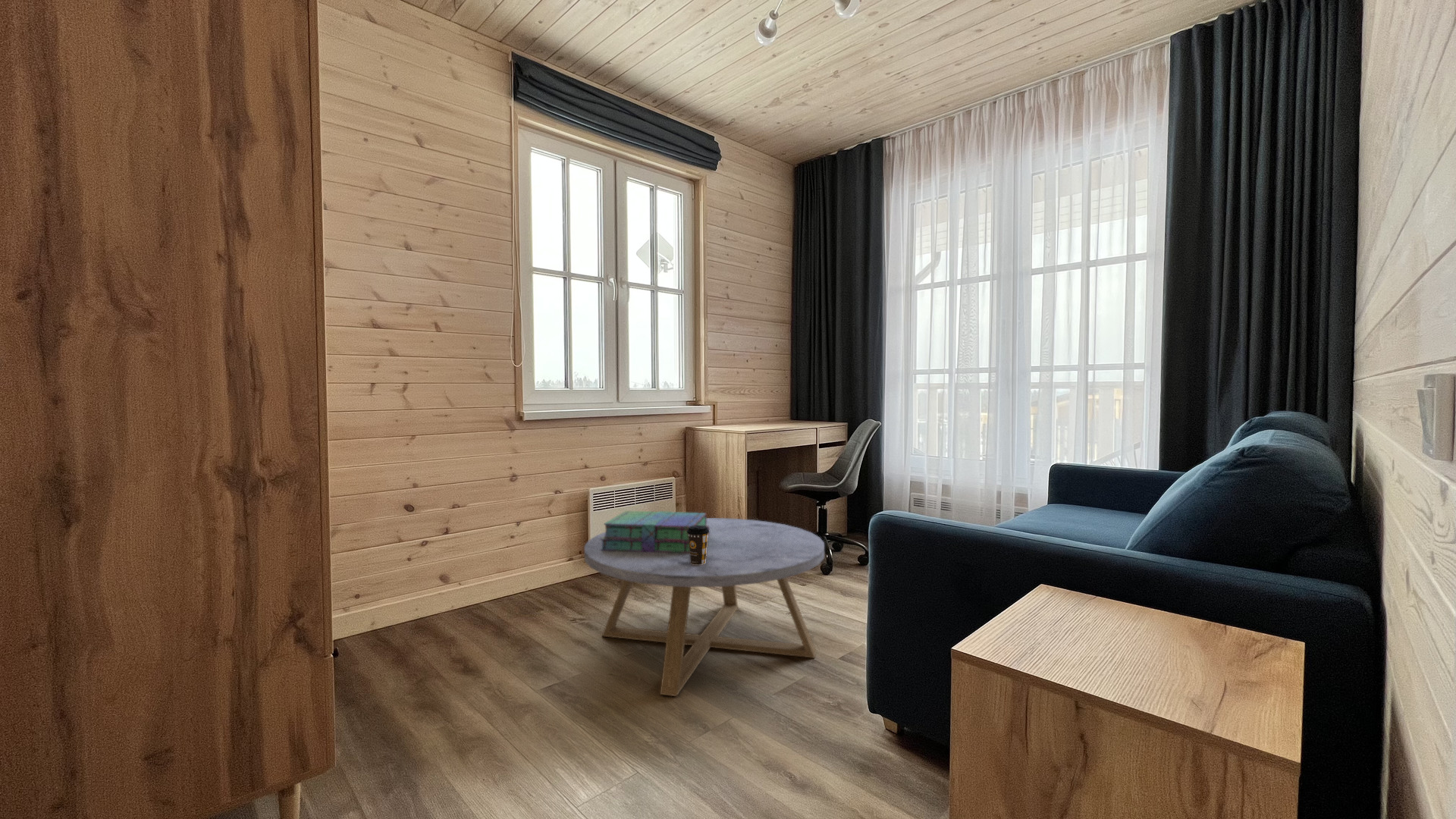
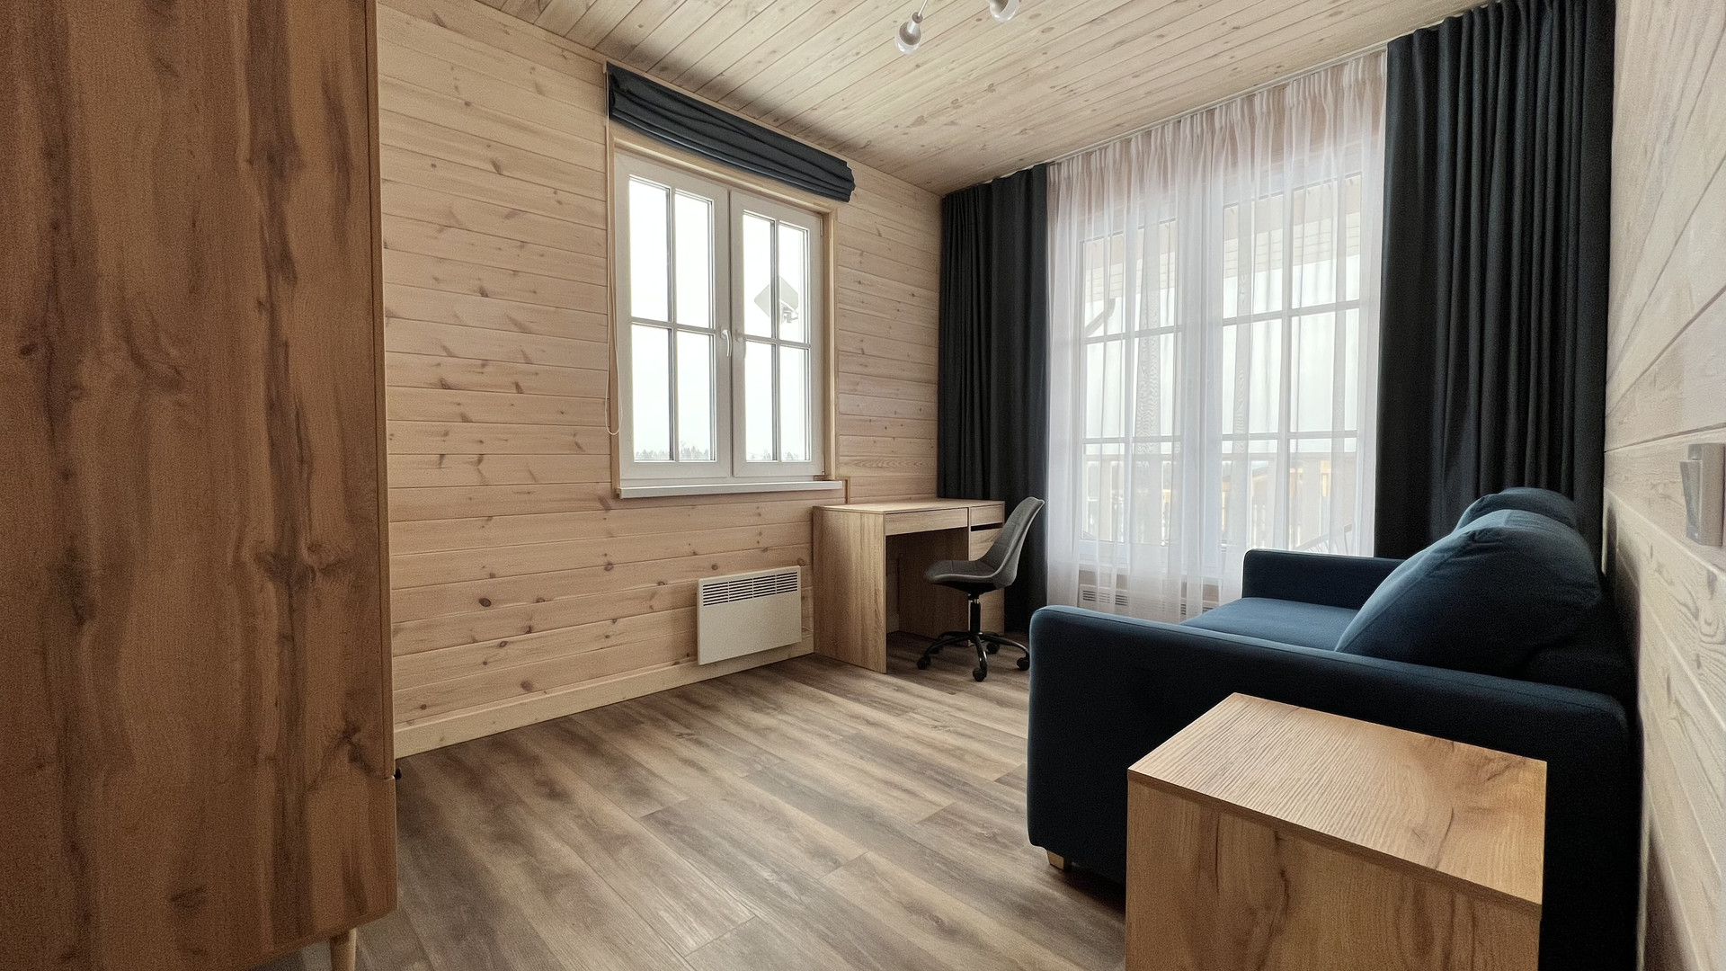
- coffee cup [686,525,710,565]
- stack of books [601,510,709,553]
- coffee table [584,517,825,697]
